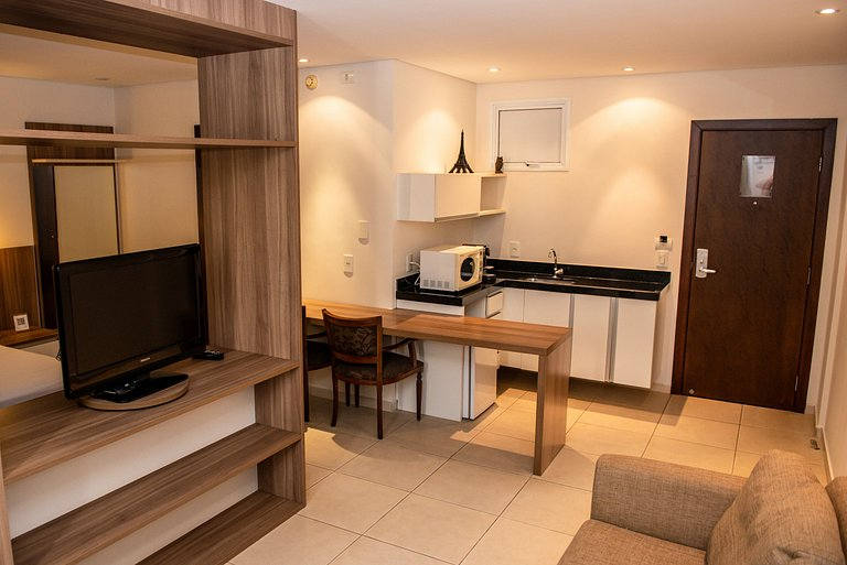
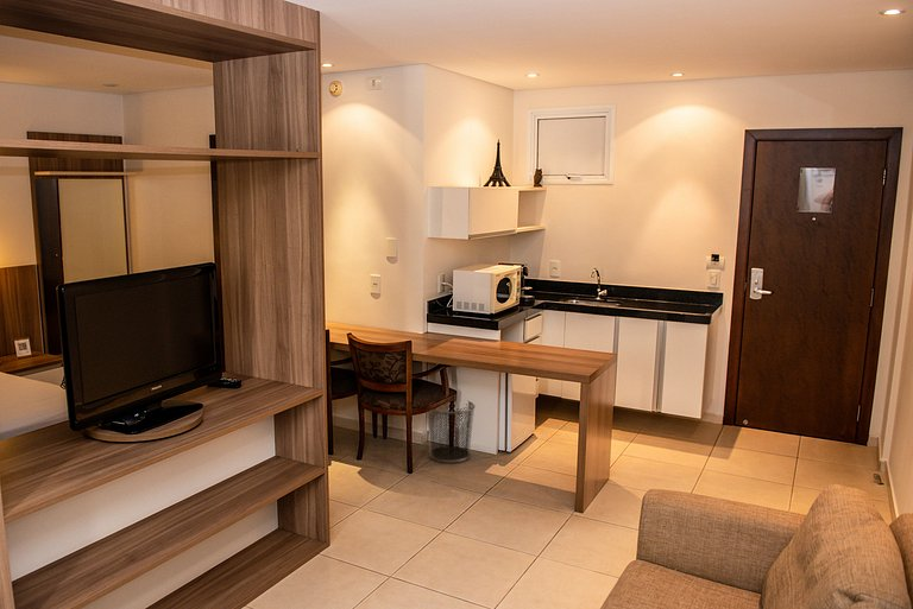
+ waste bin [426,400,477,464]
